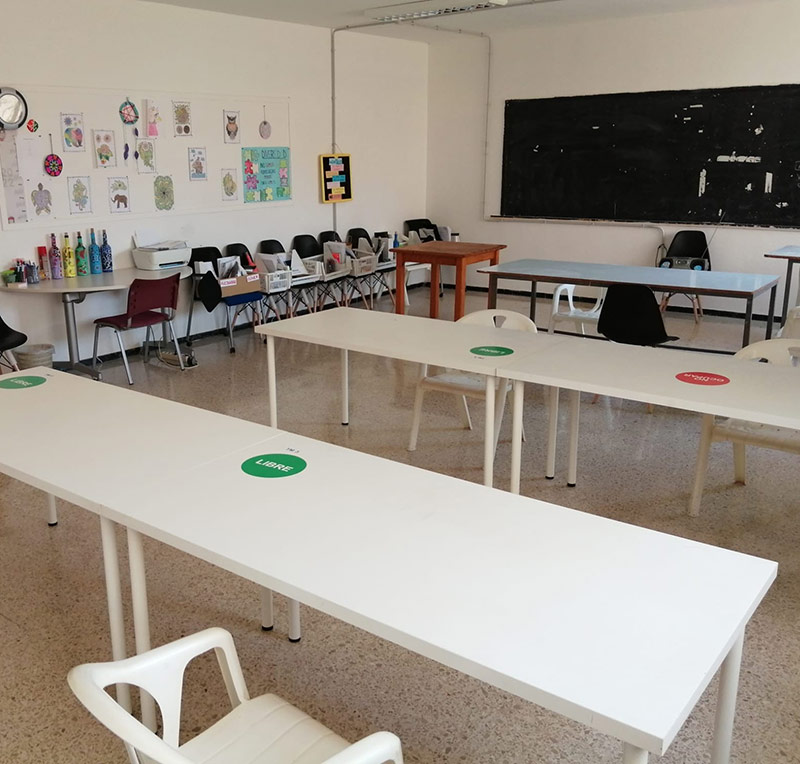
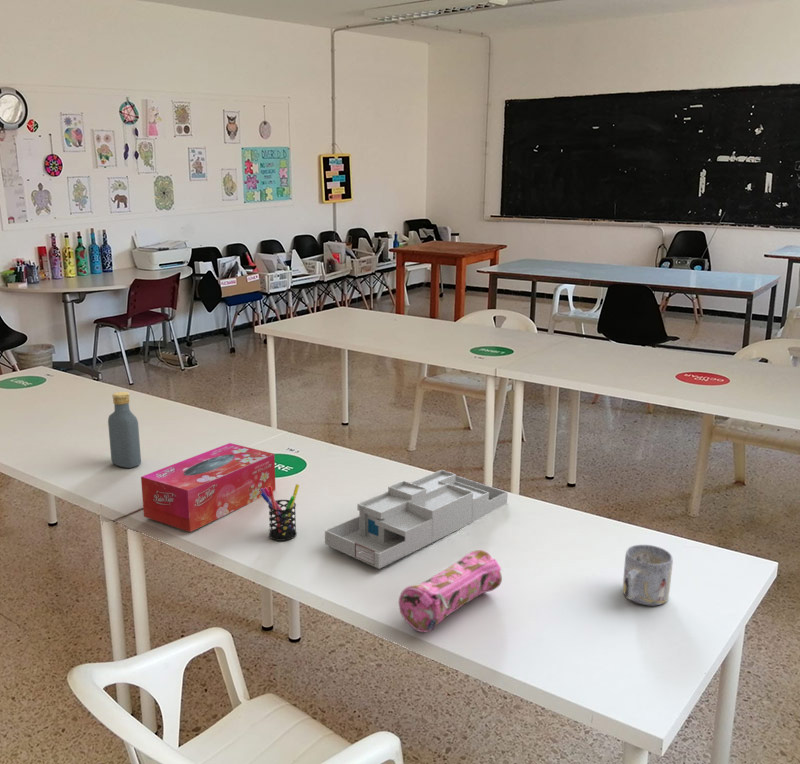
+ vodka [107,391,142,469]
+ tissue box [140,442,276,533]
+ pencil case [398,549,503,633]
+ mug [622,544,674,606]
+ pen holder [260,483,300,542]
+ desk organizer [324,469,509,570]
